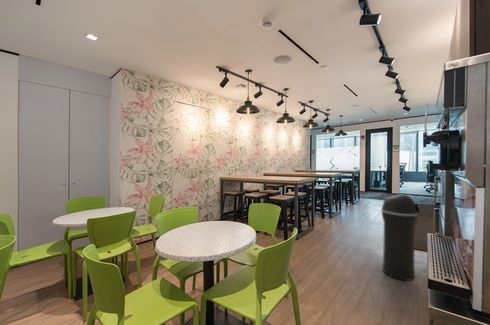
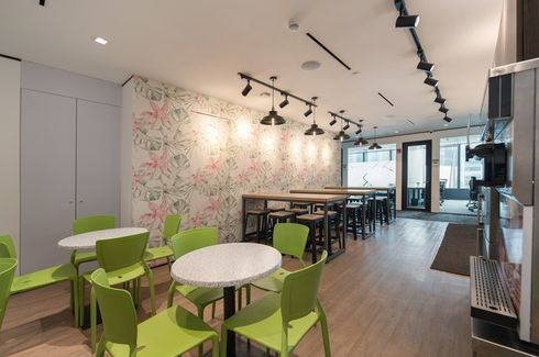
- trash can [380,194,422,282]
